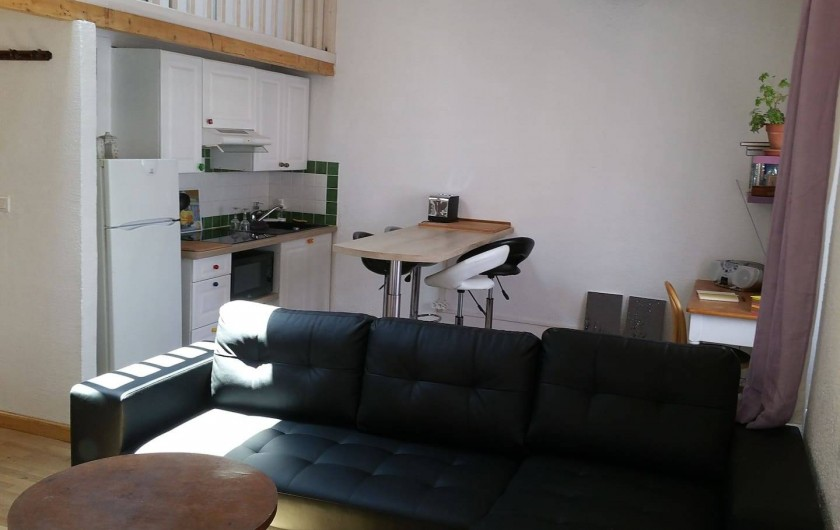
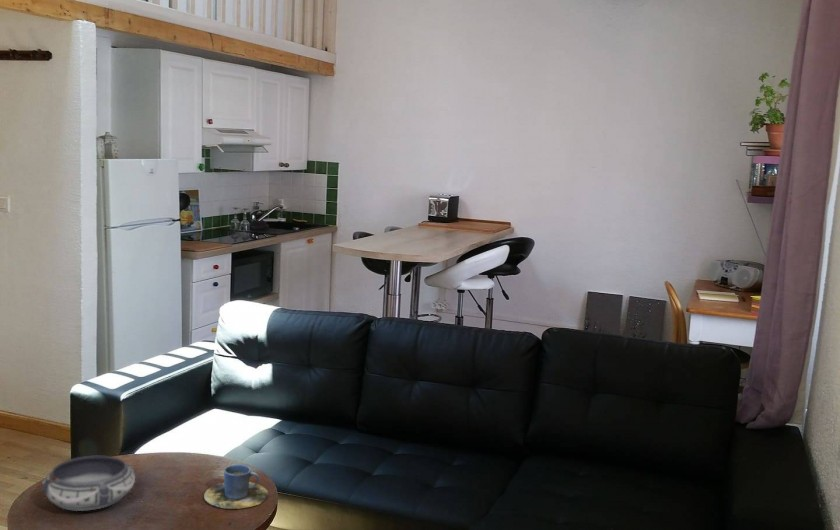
+ bowl [40,455,136,512]
+ cup [203,464,269,510]
